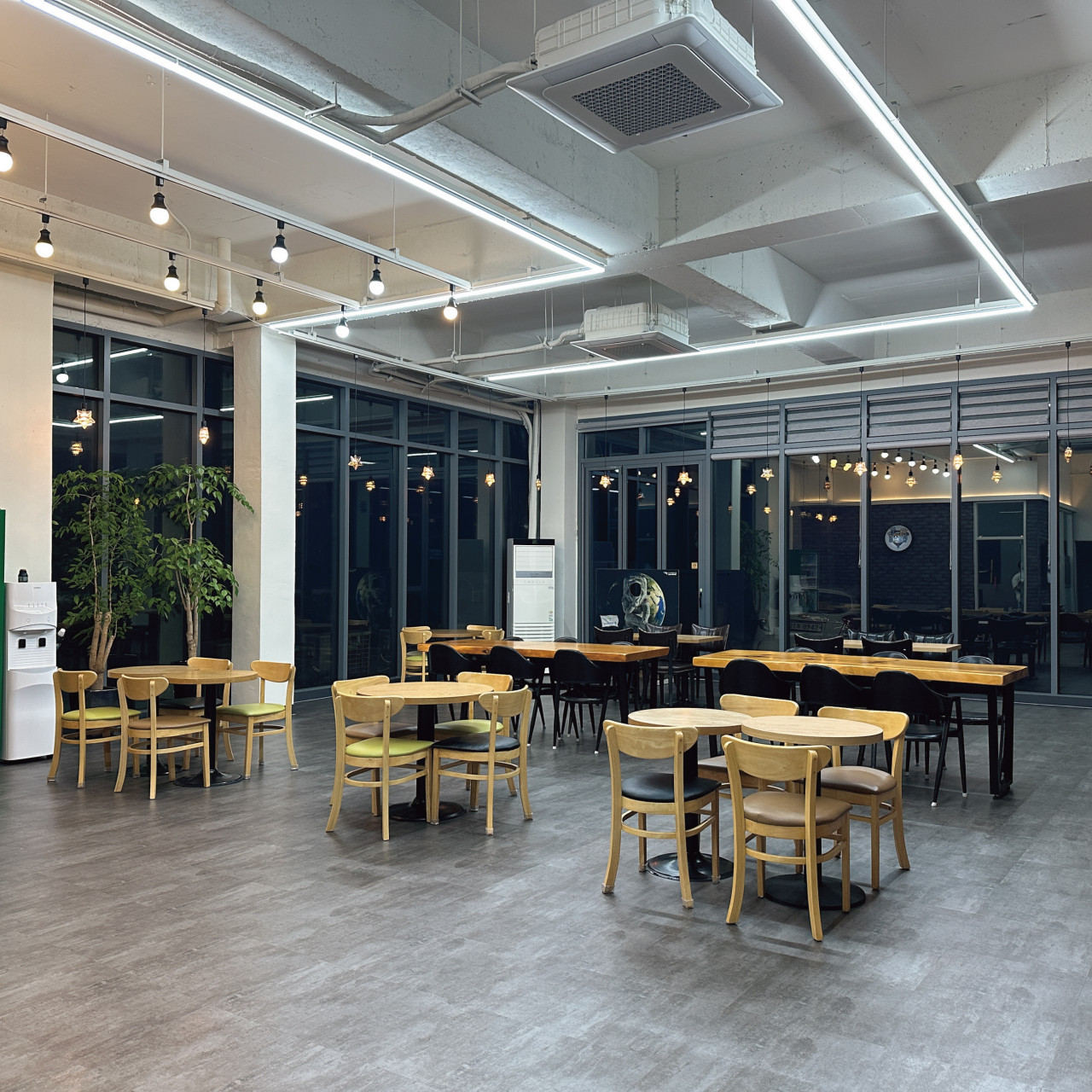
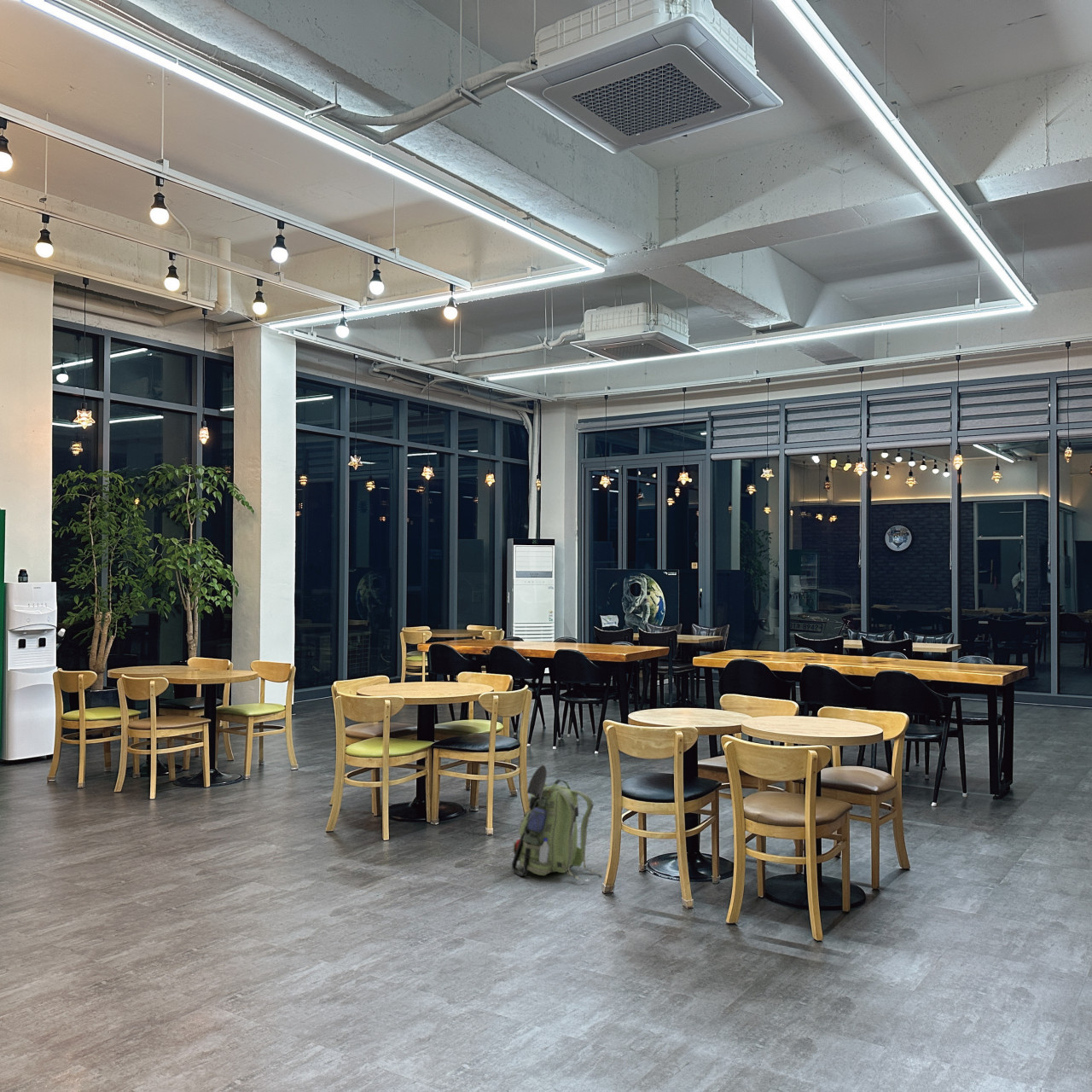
+ backpack [511,764,603,881]
